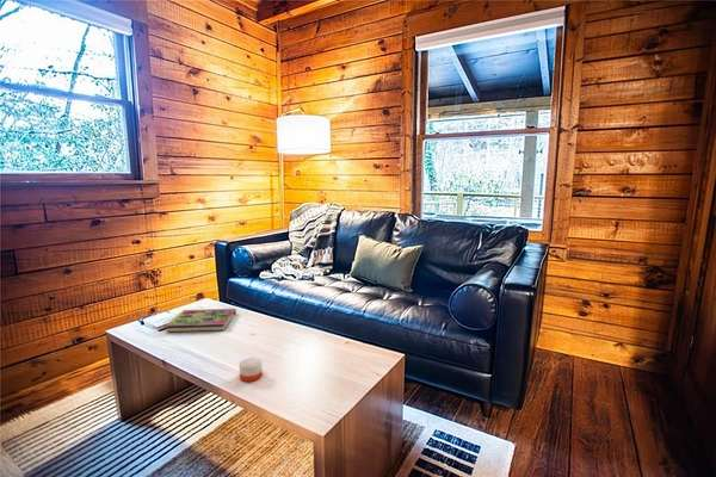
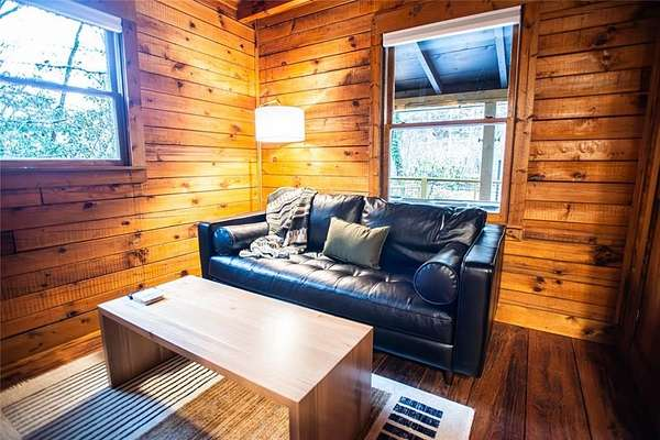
- candle [239,348,264,383]
- book [165,308,237,333]
